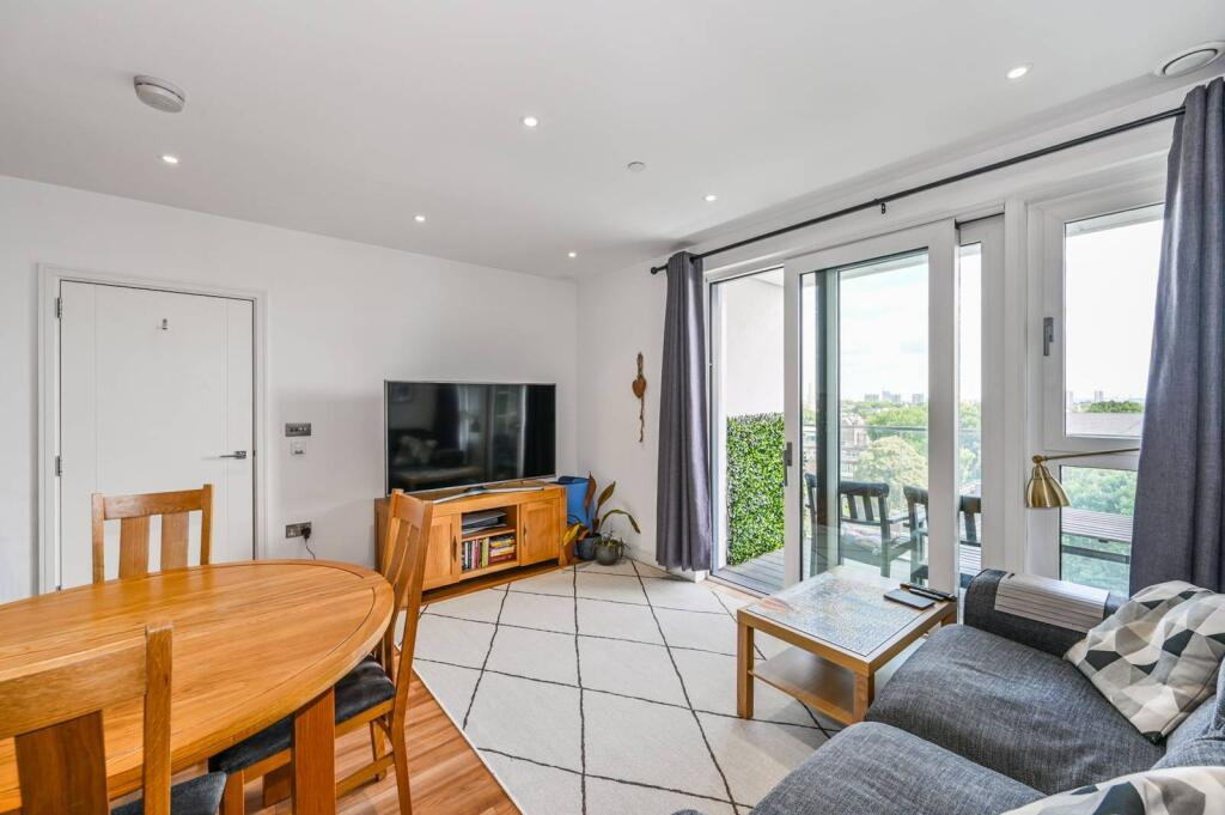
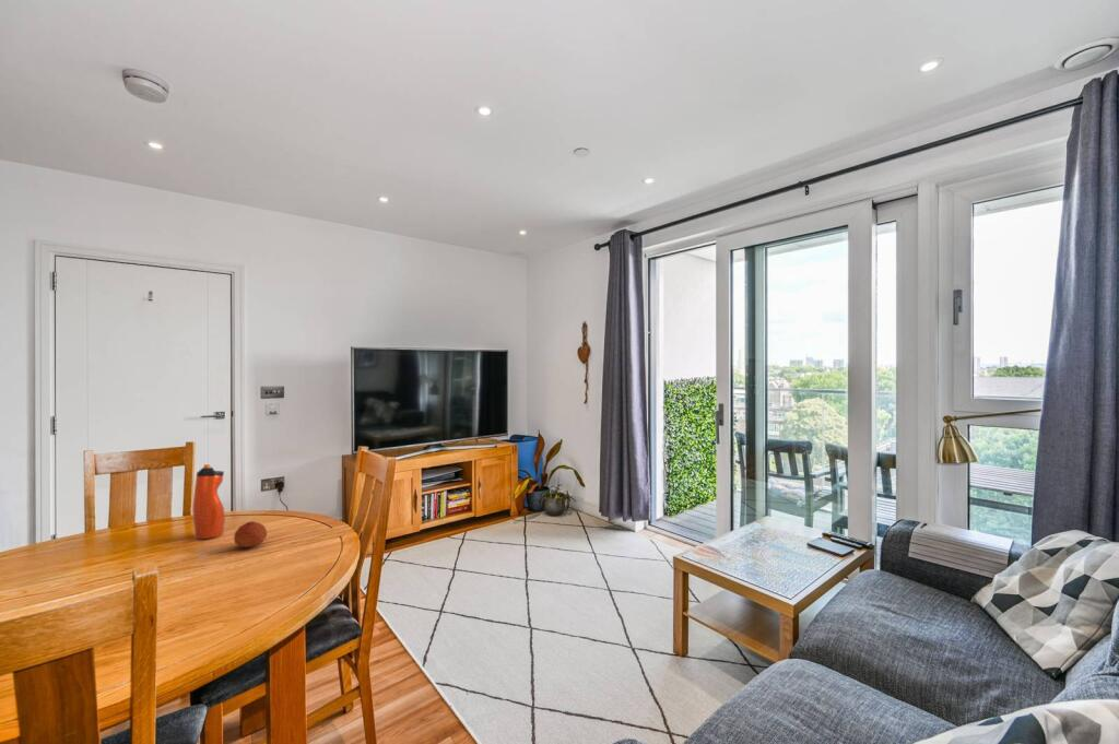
+ fruit [233,520,268,548]
+ water bottle [191,463,226,540]
